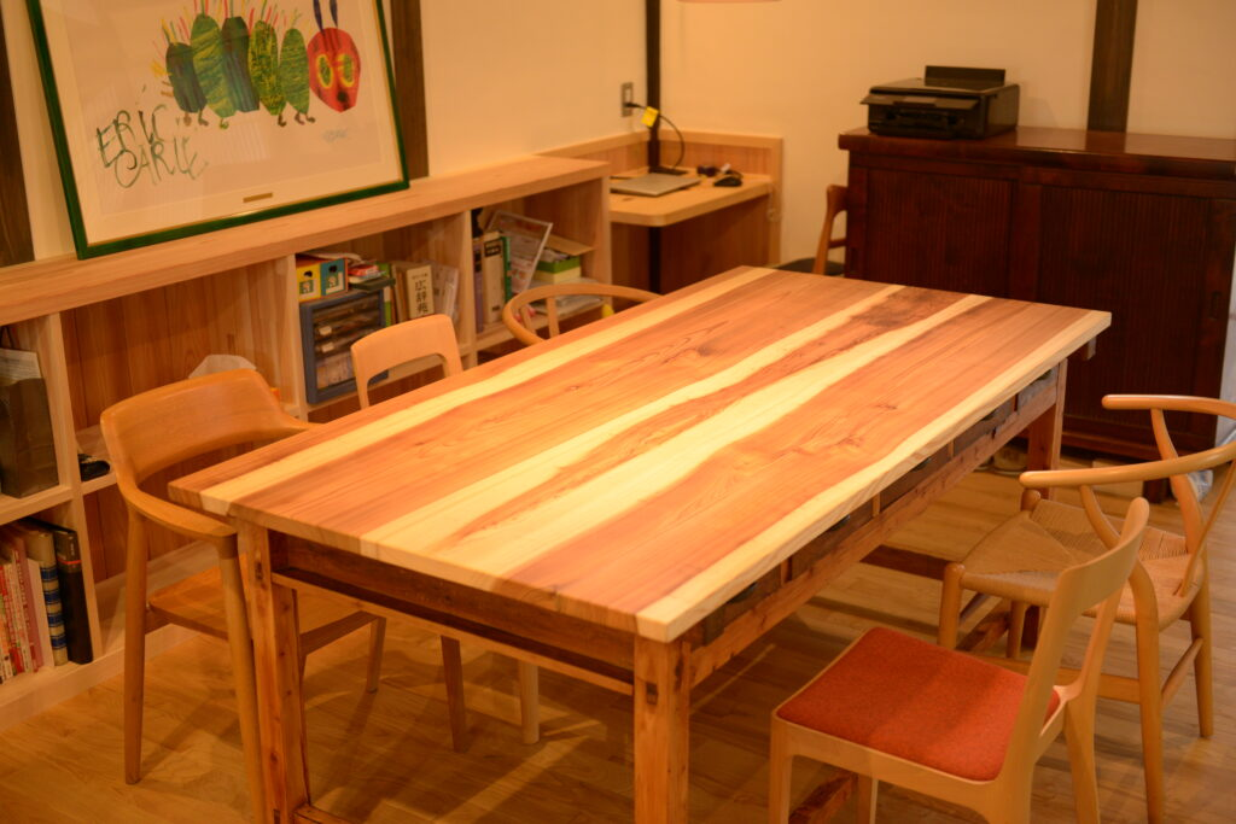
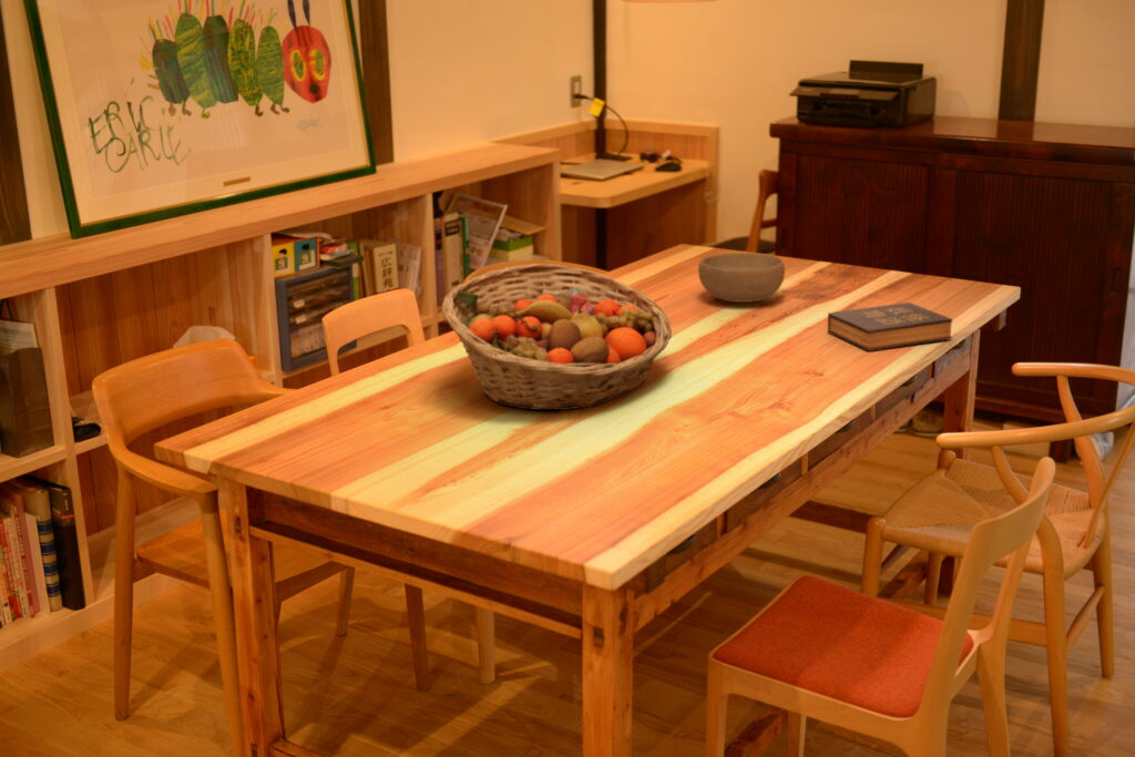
+ bowl [697,252,786,304]
+ fruit basket [441,263,673,411]
+ hardback book [827,301,953,352]
